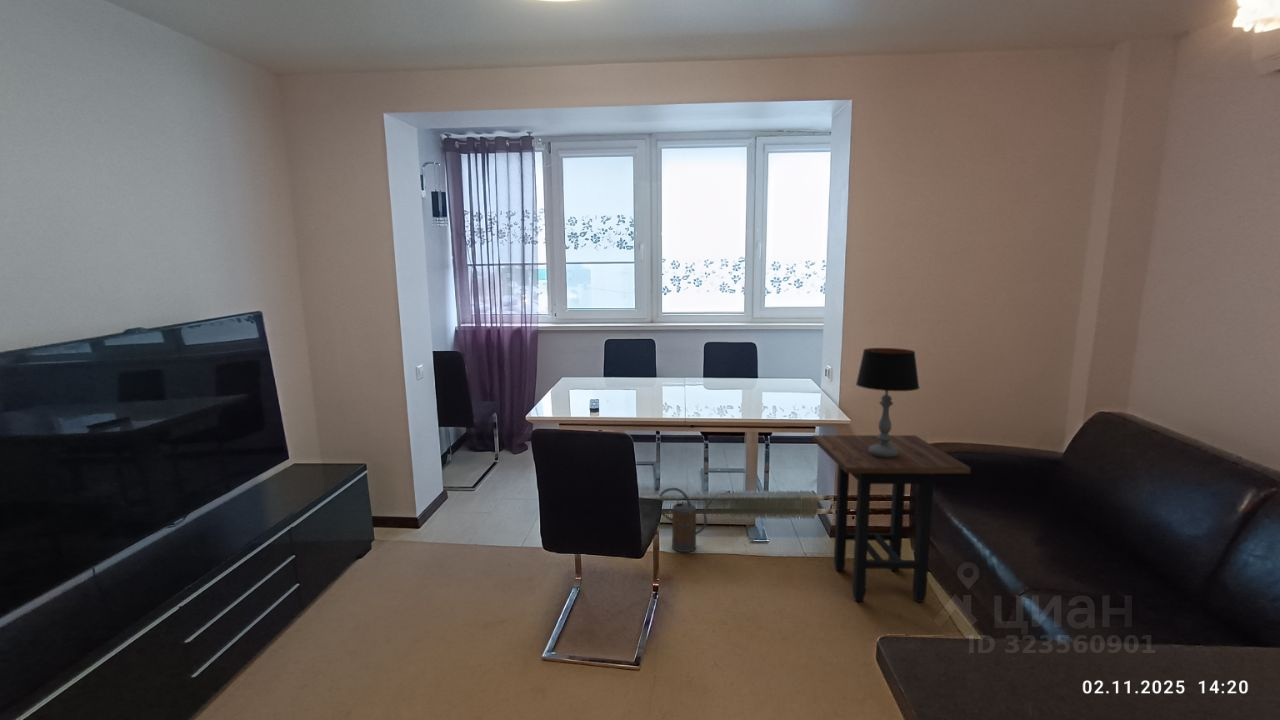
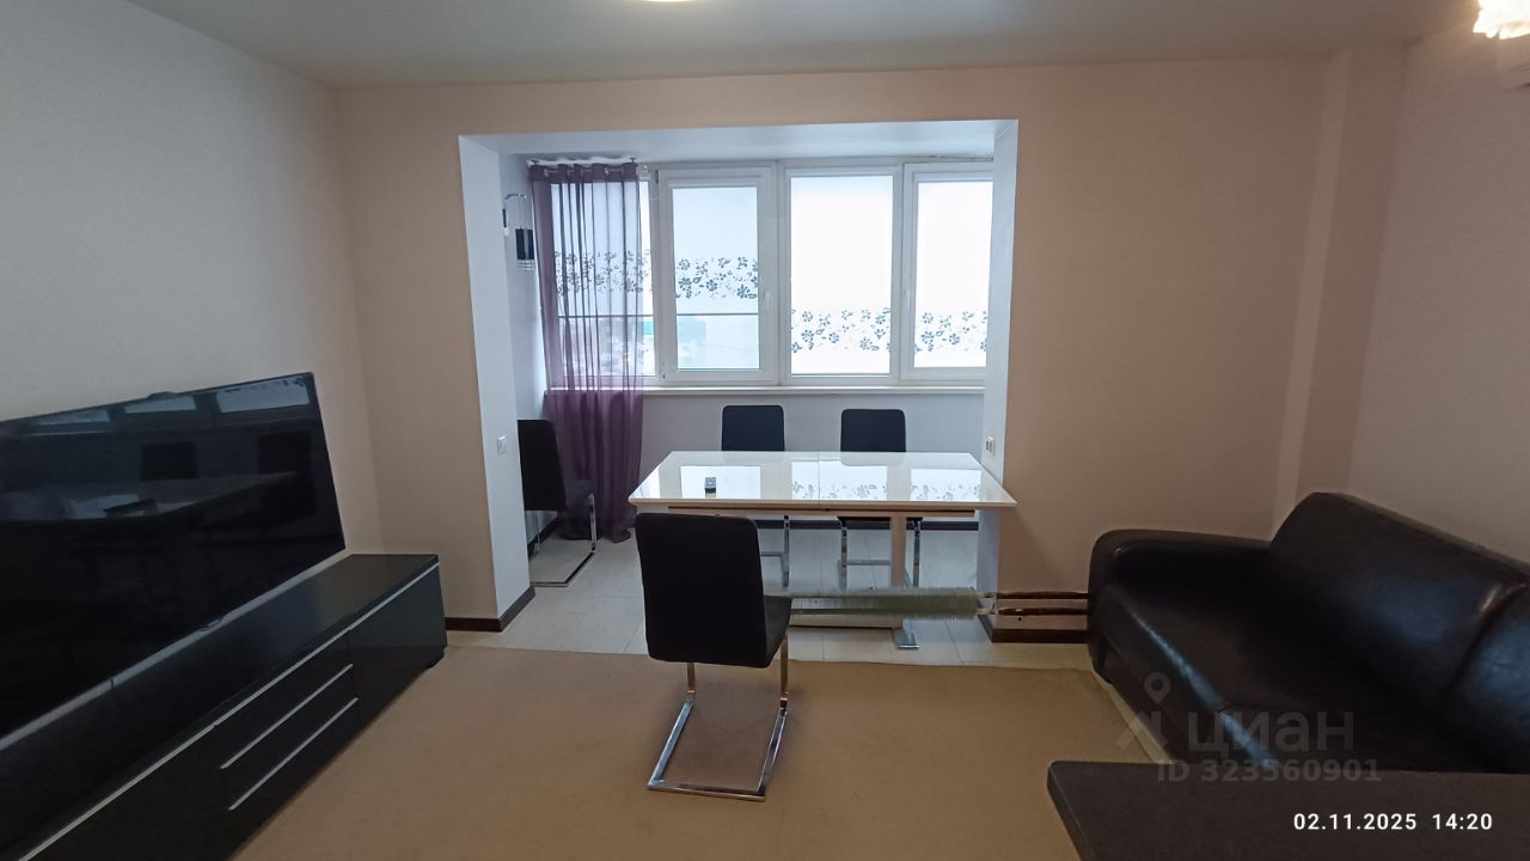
- table lamp [855,347,920,458]
- watering can [658,487,713,553]
- side table [812,434,972,603]
